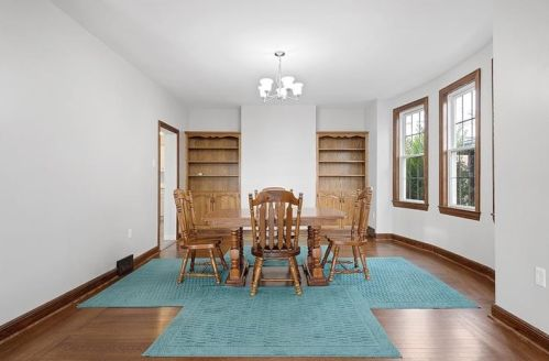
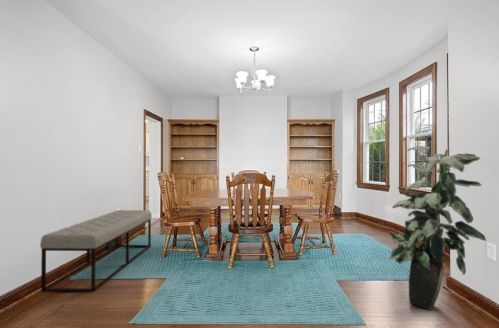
+ bench [39,209,153,293]
+ indoor plant [387,145,487,311]
